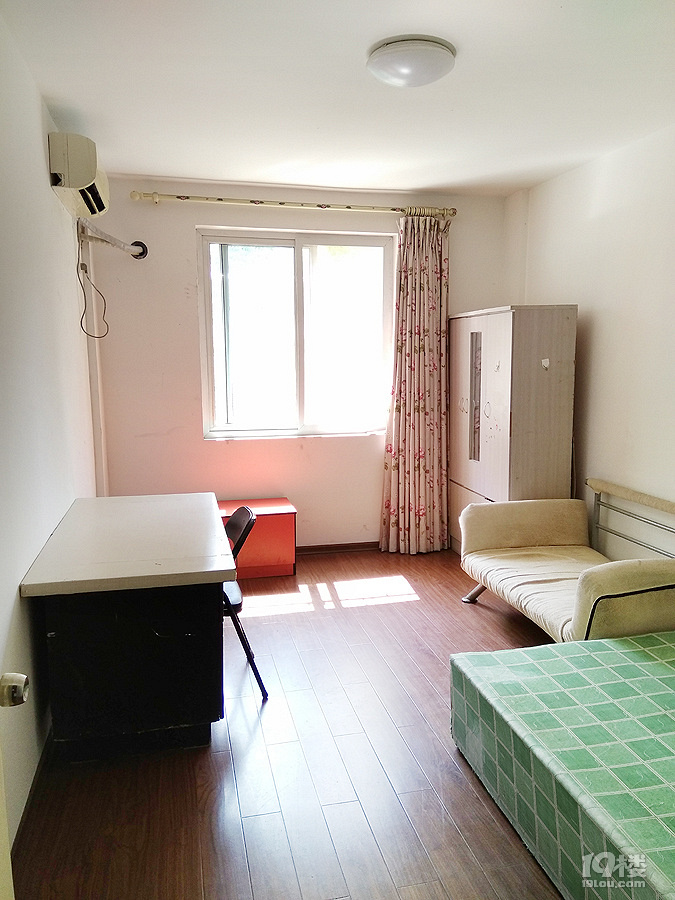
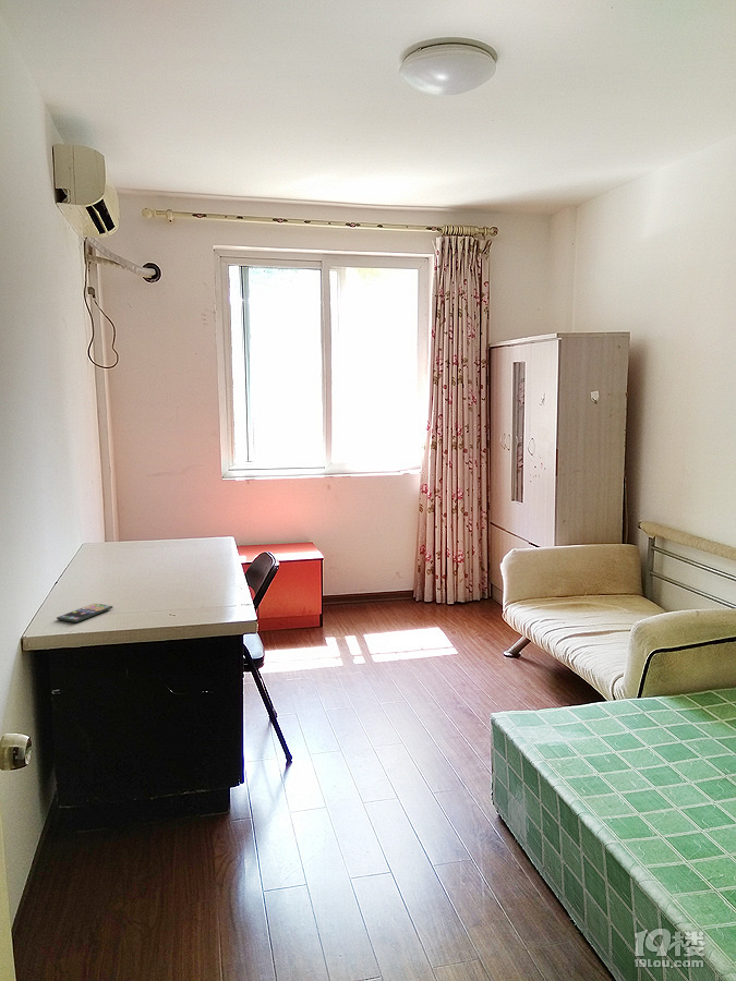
+ smartphone [56,603,114,623]
